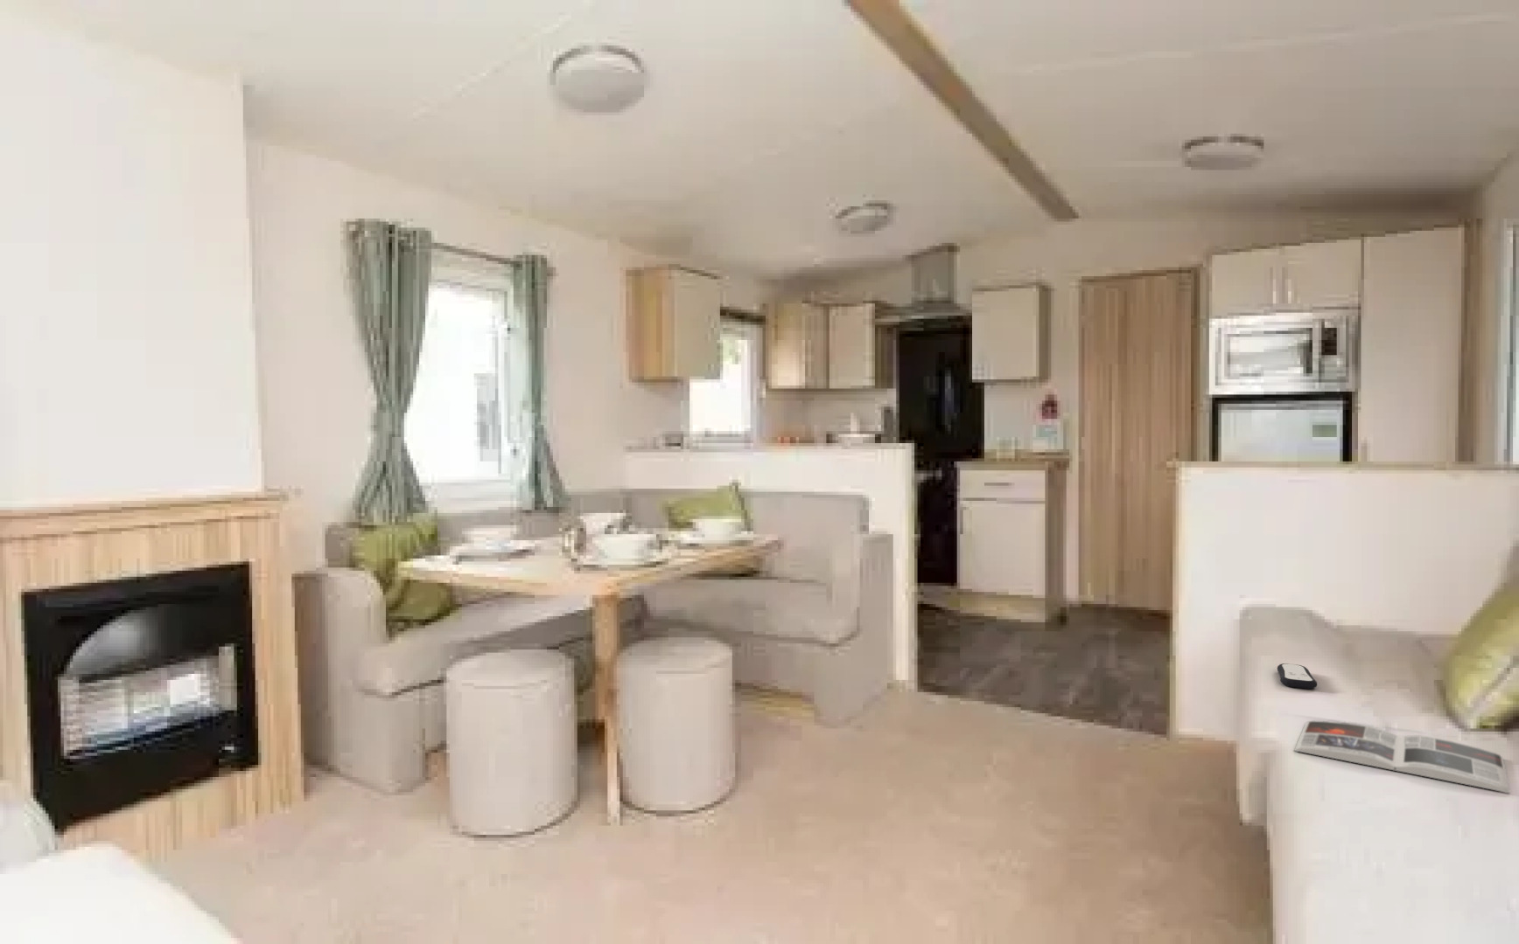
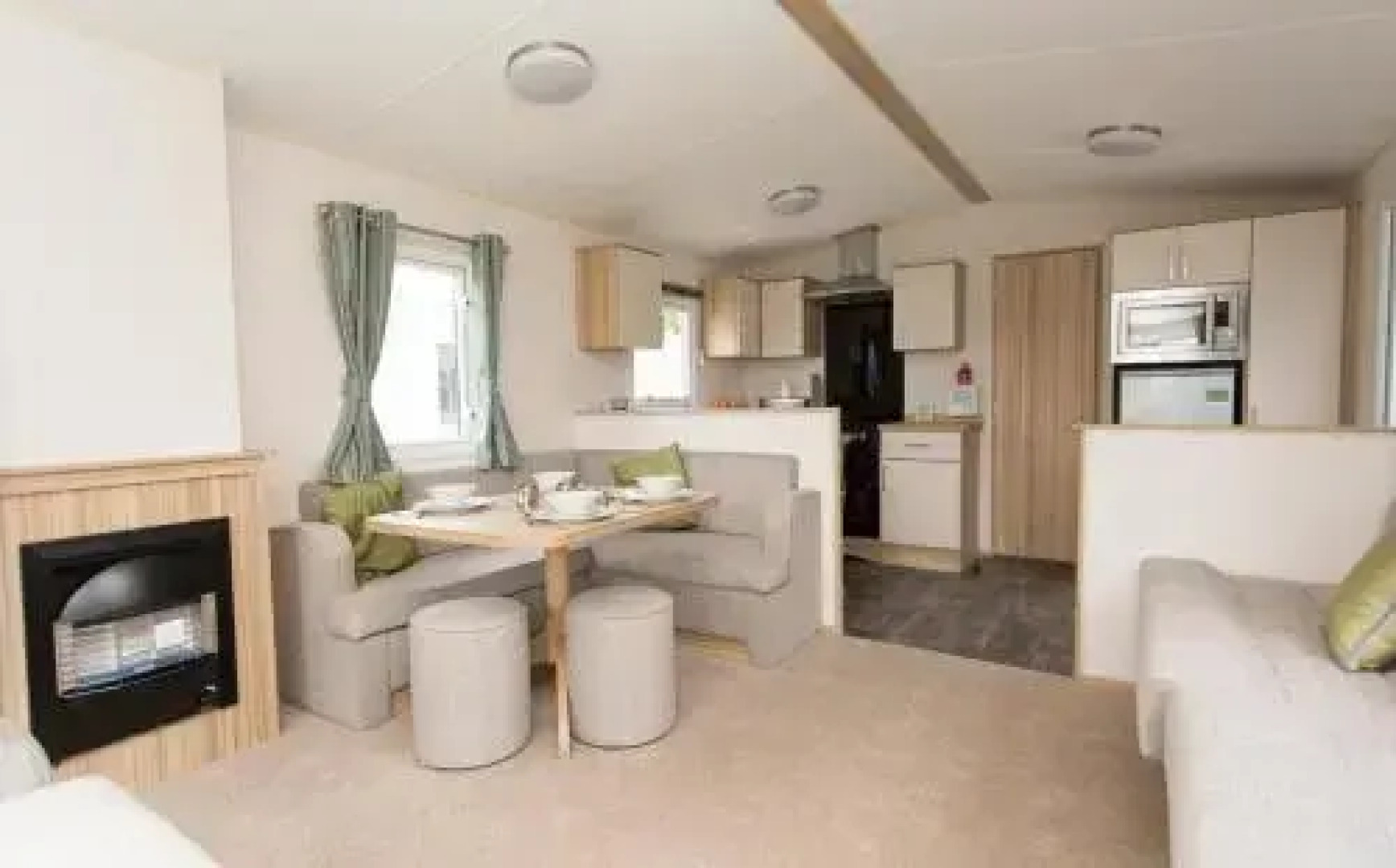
- magazine [1294,720,1511,795]
- remote control [1276,662,1318,690]
